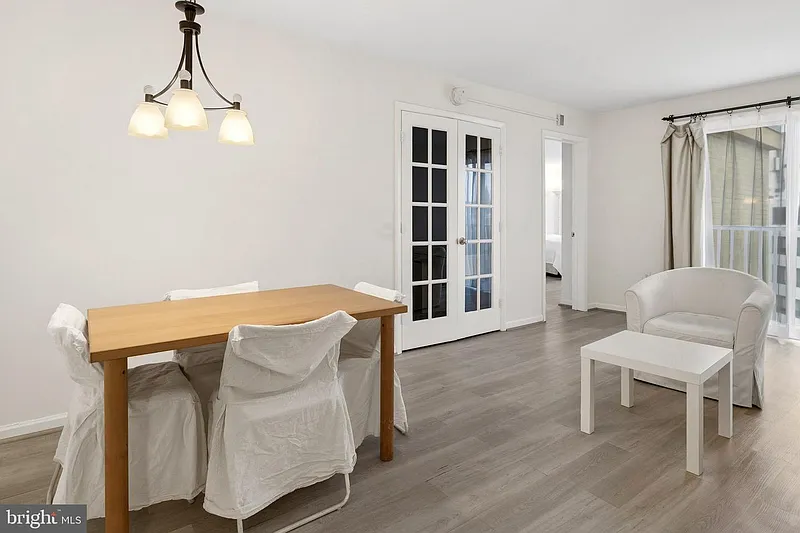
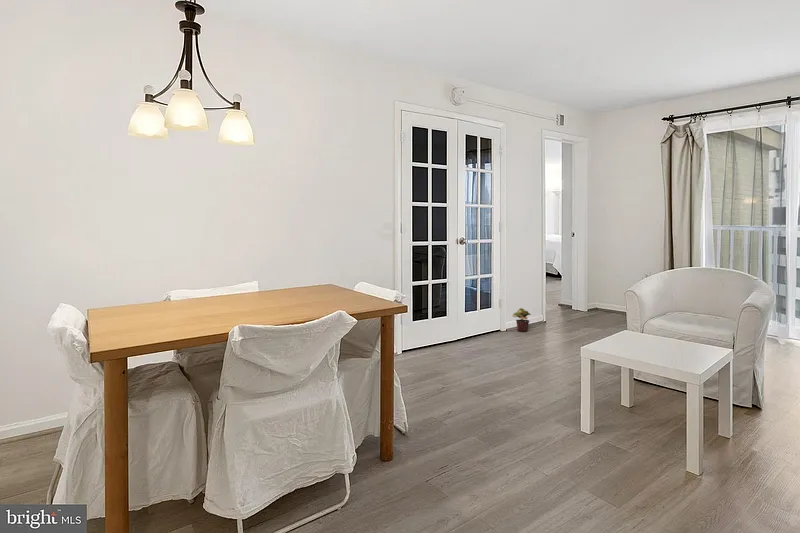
+ potted plant [511,307,532,333]
